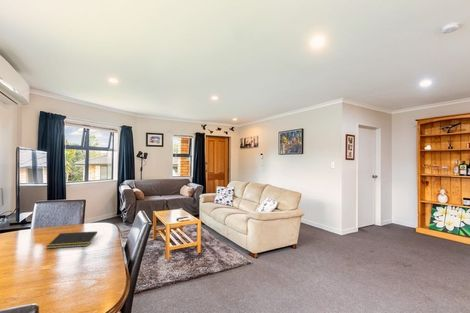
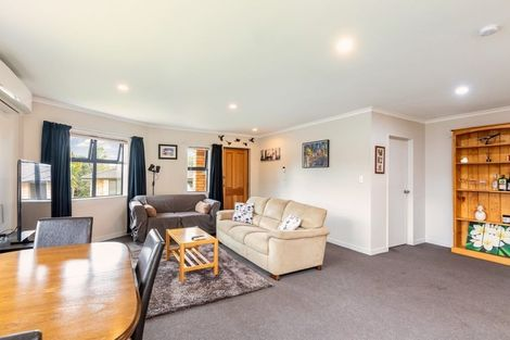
- notepad [45,230,98,250]
